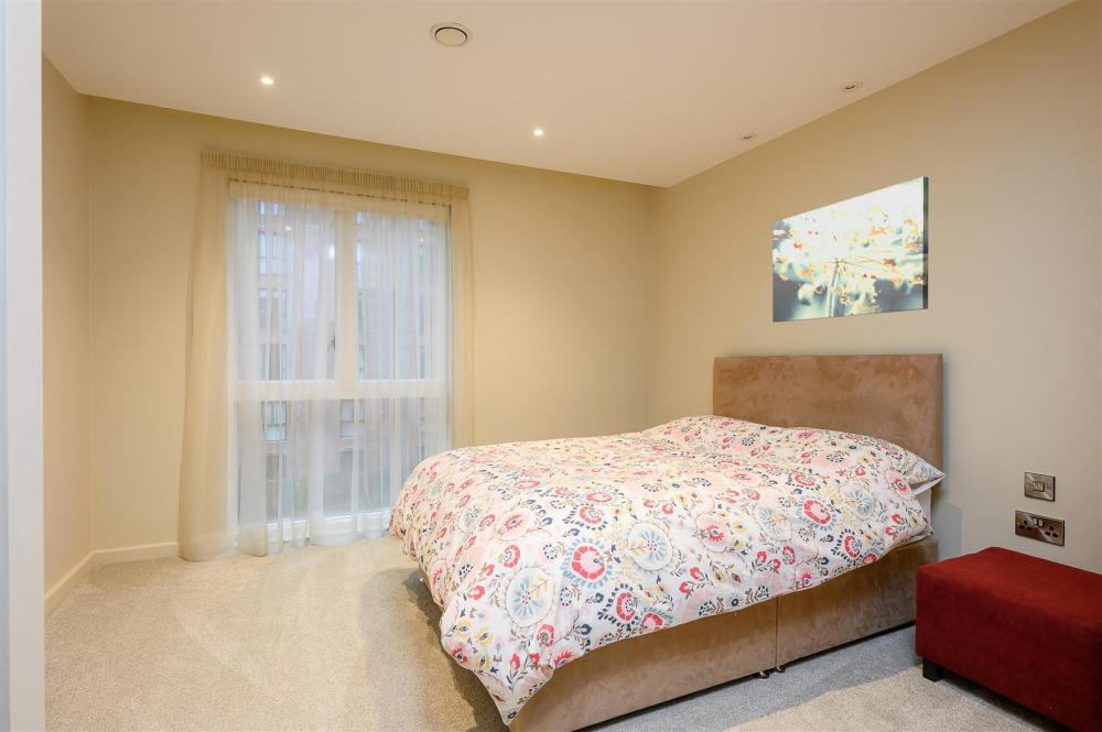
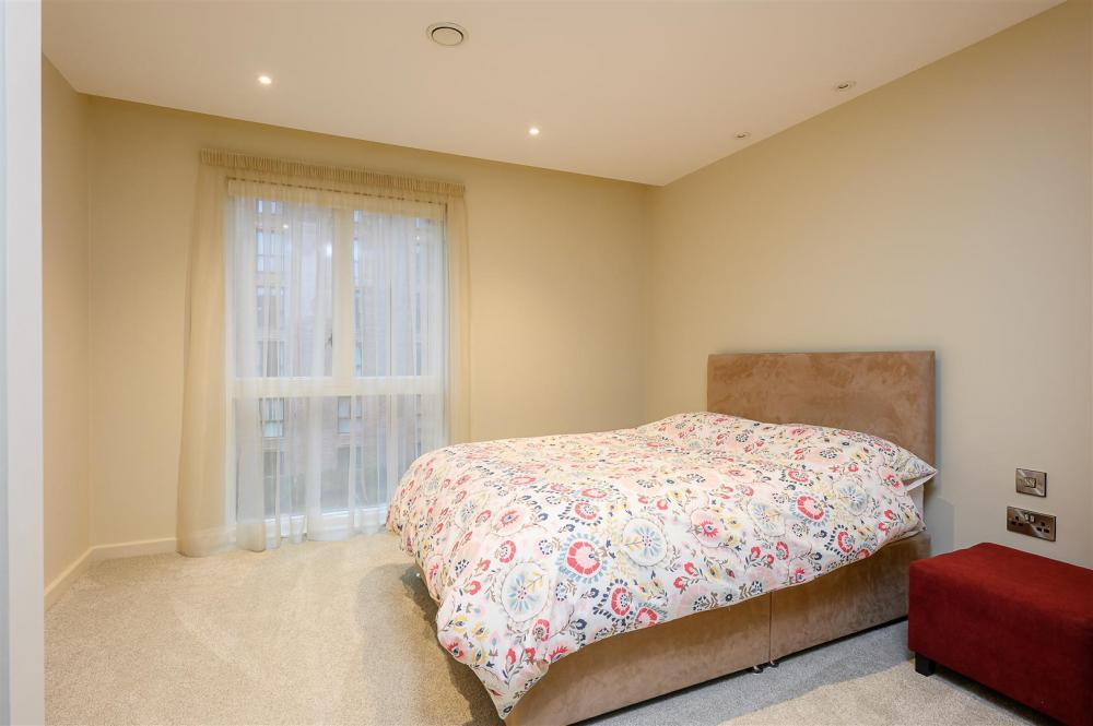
- wall art [771,175,930,324]
